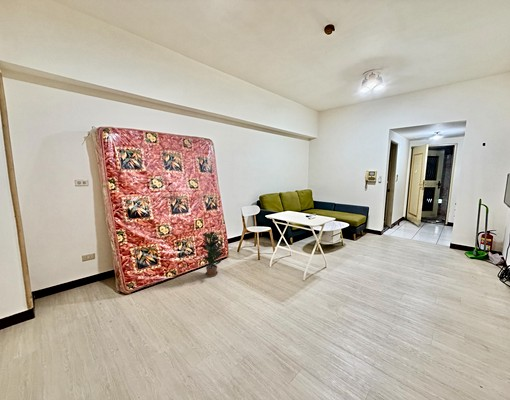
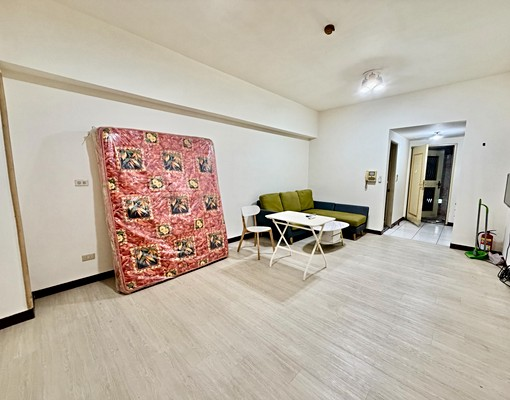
- potted plant [197,231,225,278]
